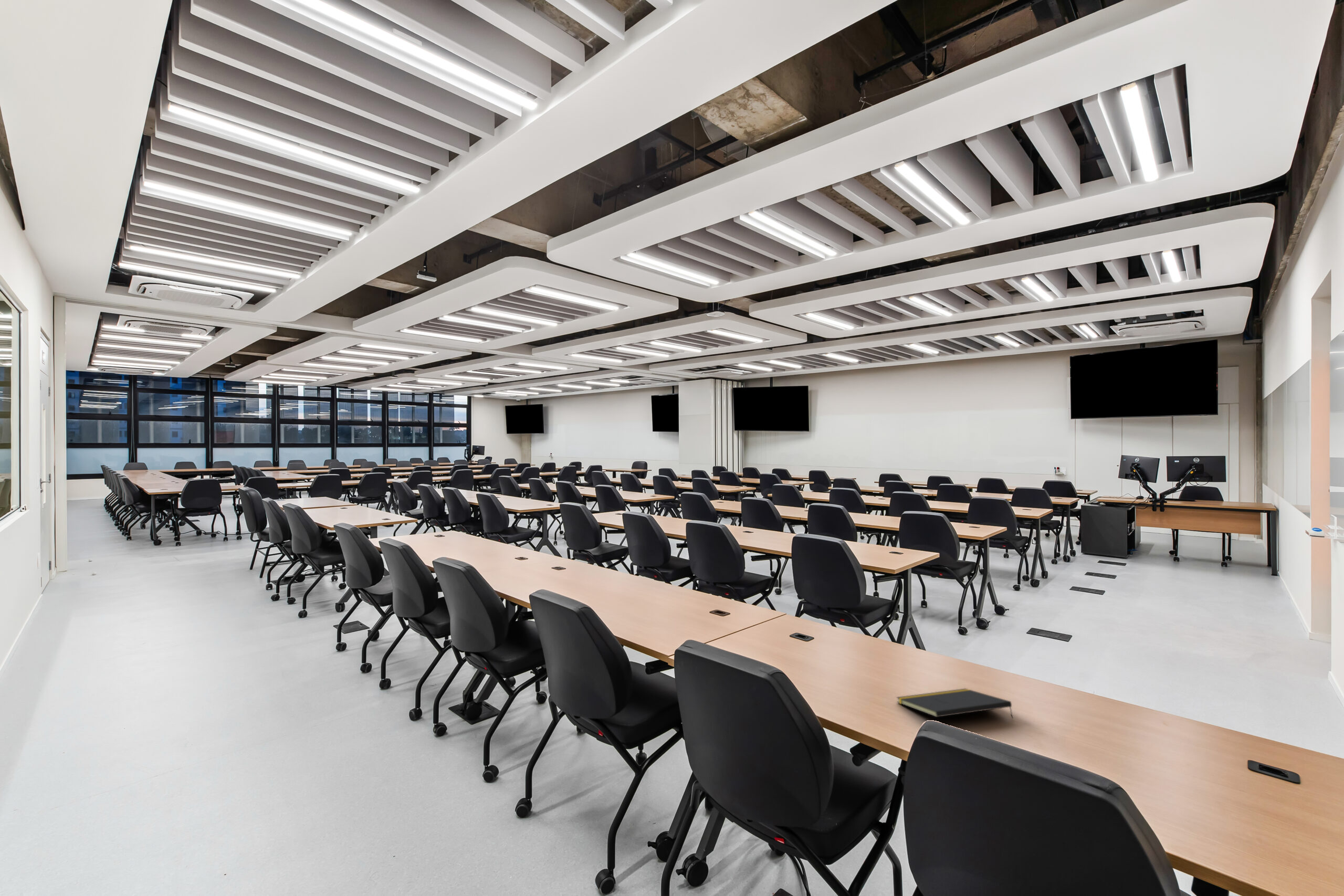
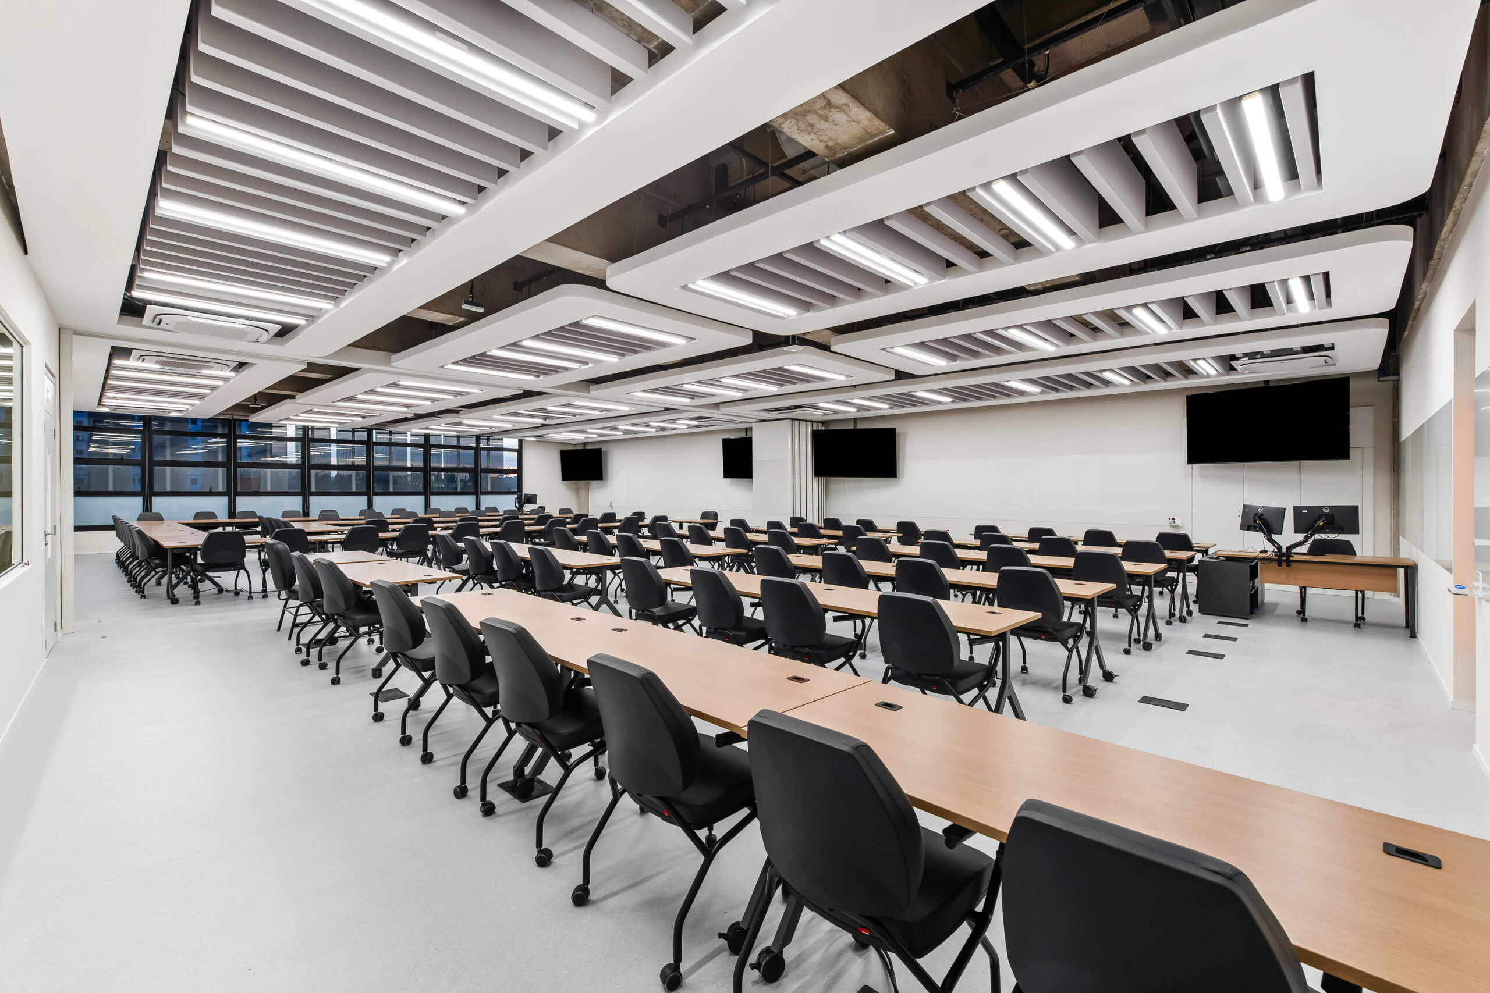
- notepad [896,688,1014,719]
